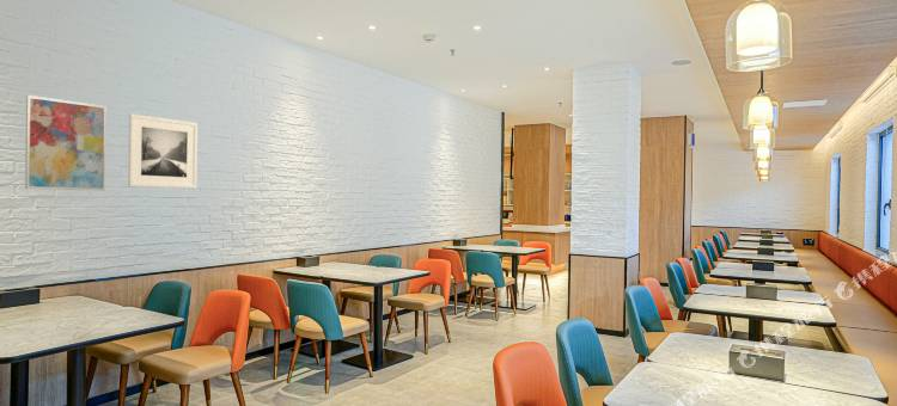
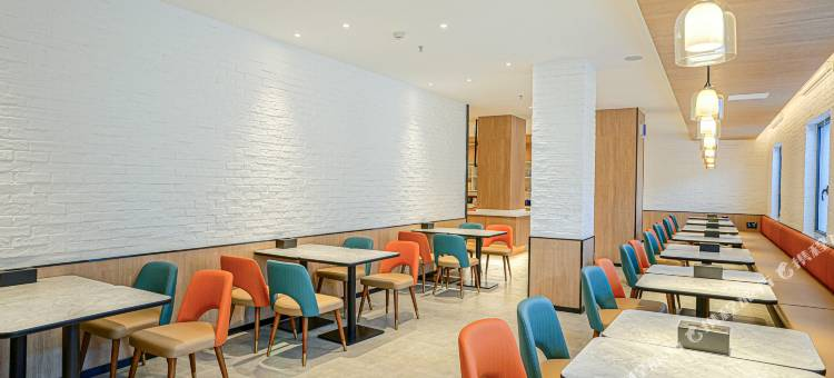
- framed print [127,112,199,189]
- wall art [24,94,106,192]
